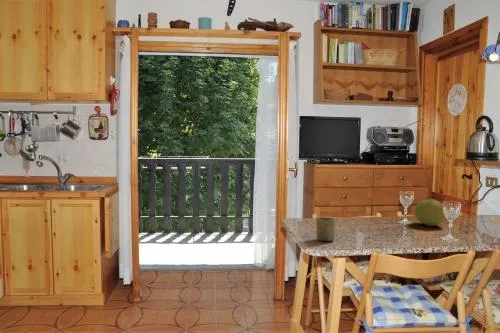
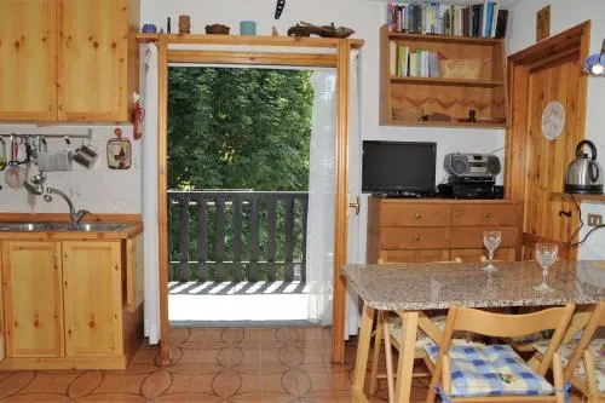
- fruit [413,198,446,227]
- cup [315,216,337,242]
